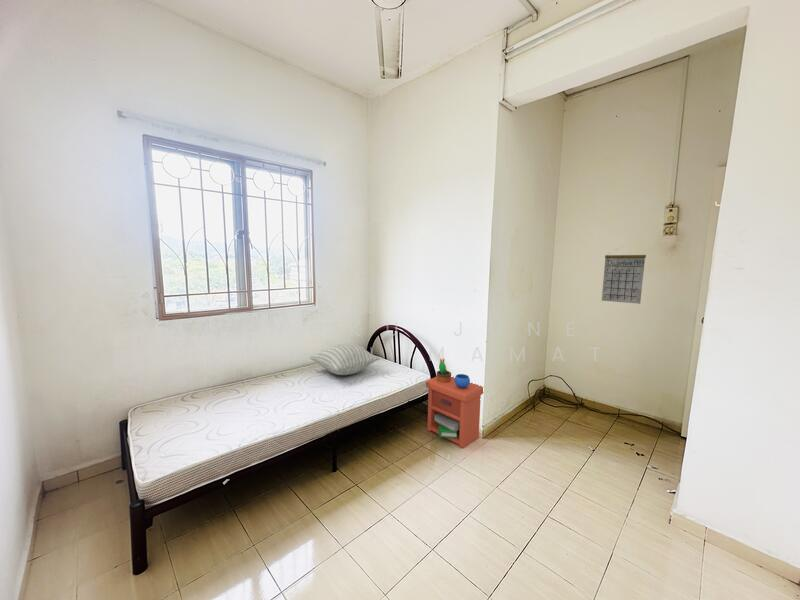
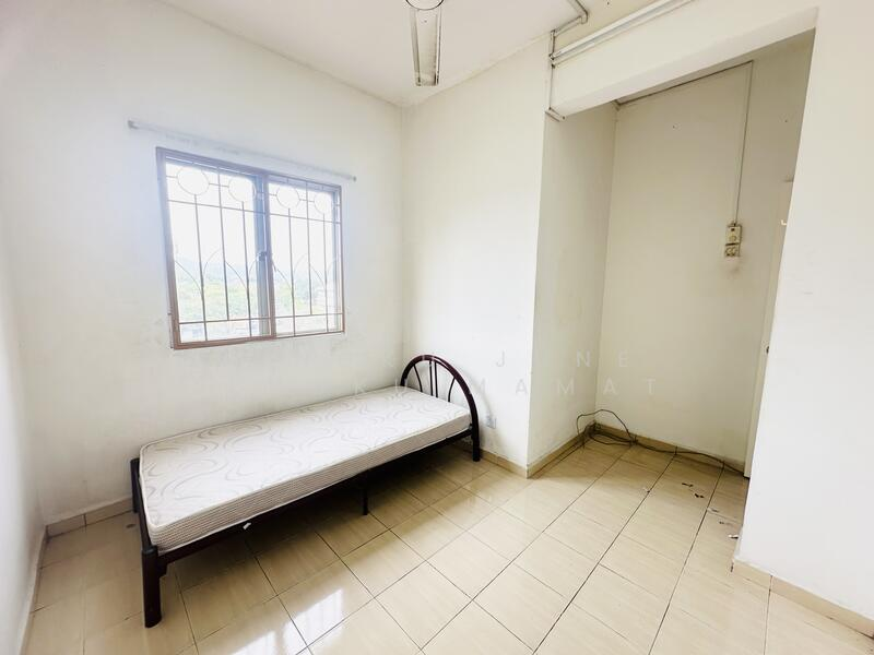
- pillow [309,342,381,376]
- calendar [601,244,647,305]
- nightstand [425,358,484,449]
